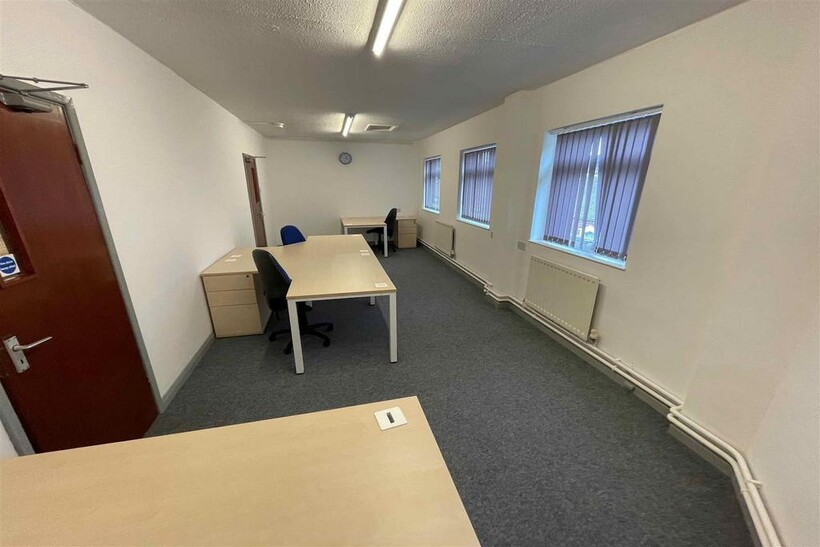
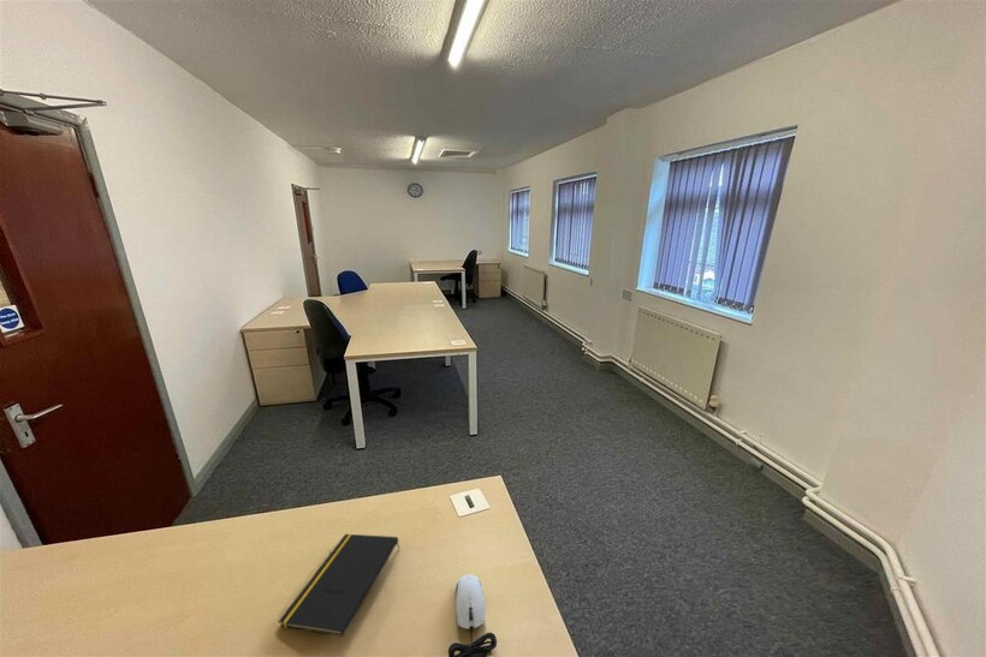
+ notepad [277,533,400,638]
+ computer mouse [447,574,498,657]
